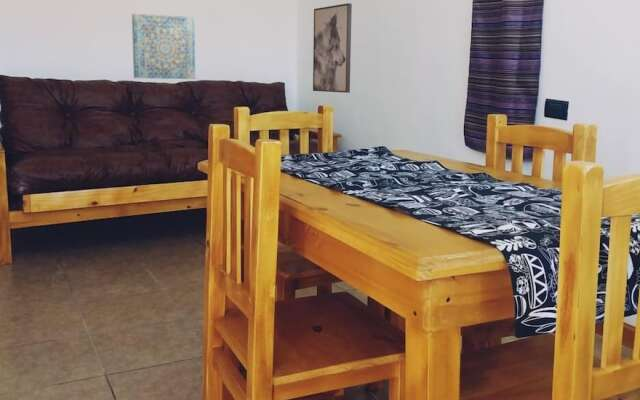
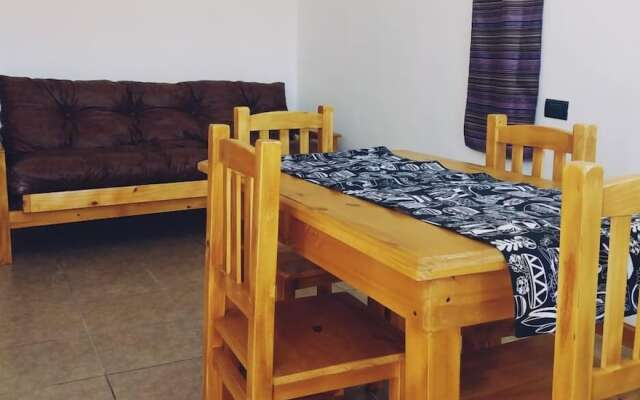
- wall art [312,2,353,94]
- wall art [131,13,196,80]
